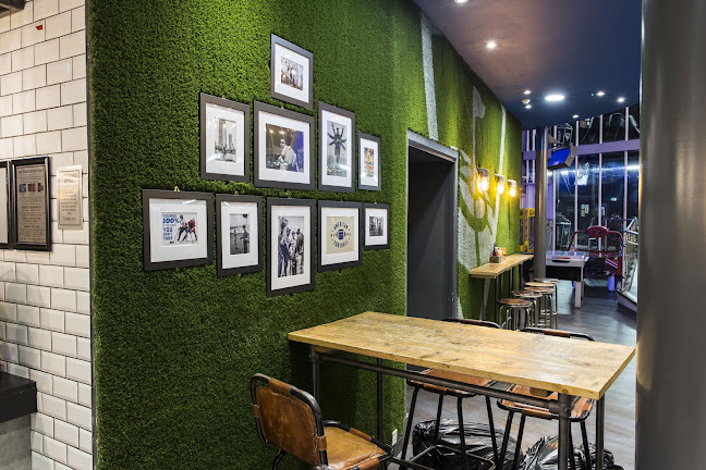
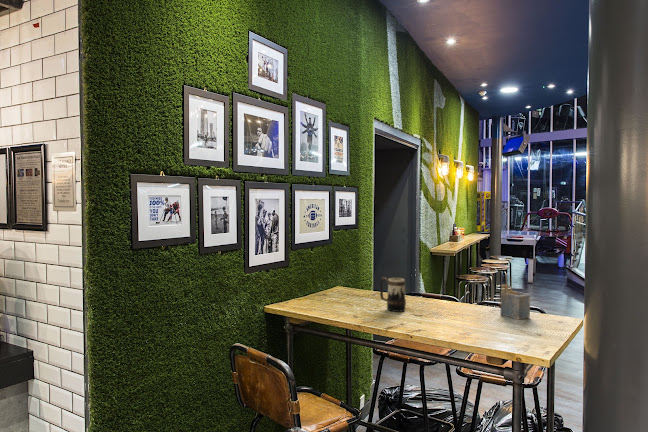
+ napkin holder [499,283,531,321]
+ beer mug [379,276,407,313]
